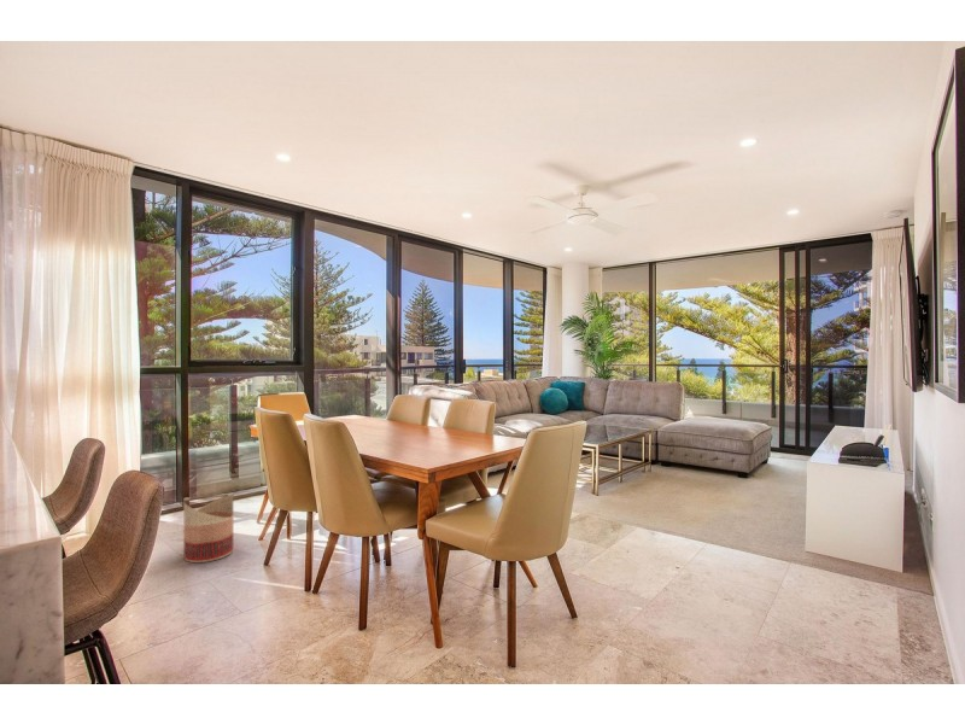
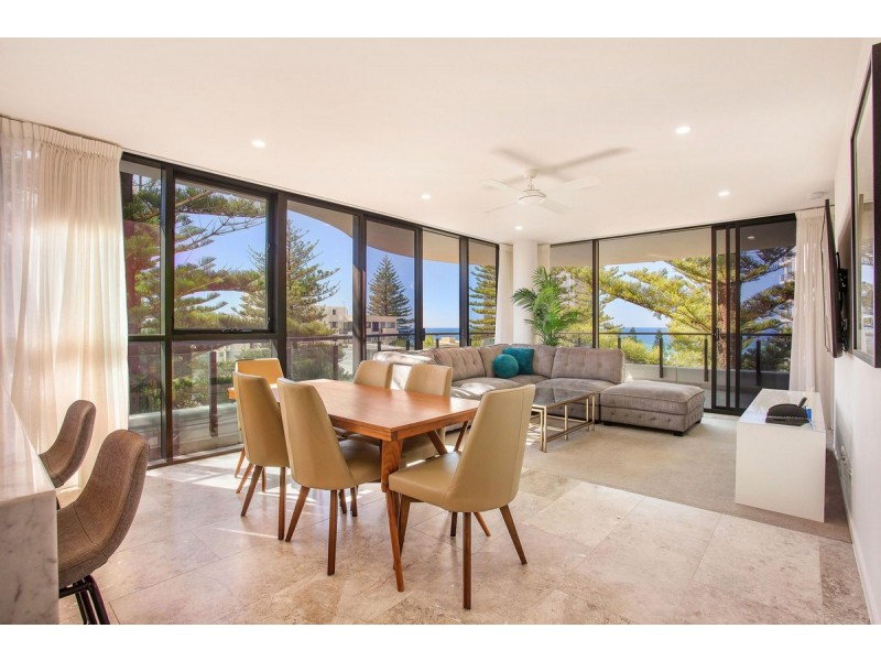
- basket [182,492,235,564]
